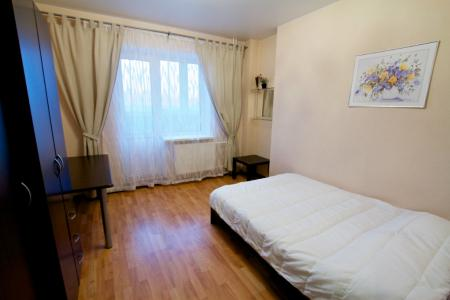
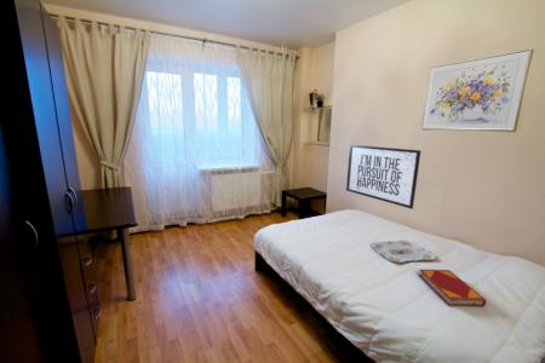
+ hardback book [418,269,487,307]
+ mirror [345,144,421,211]
+ serving tray [369,240,436,264]
